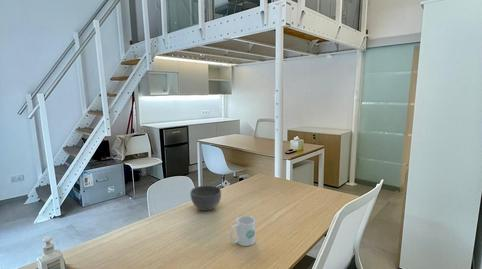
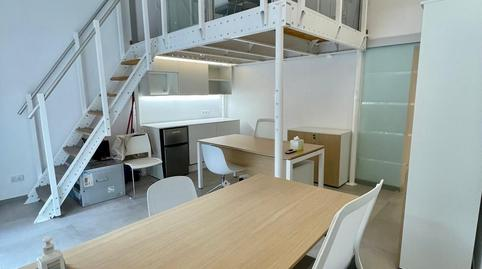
- mug [229,215,256,247]
- bowl [189,184,222,211]
